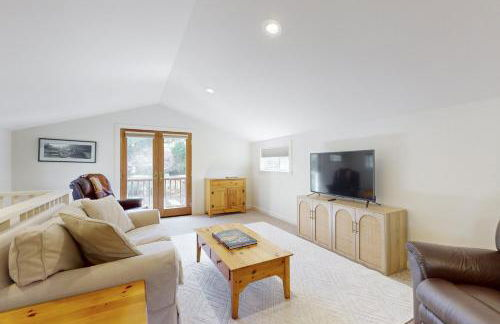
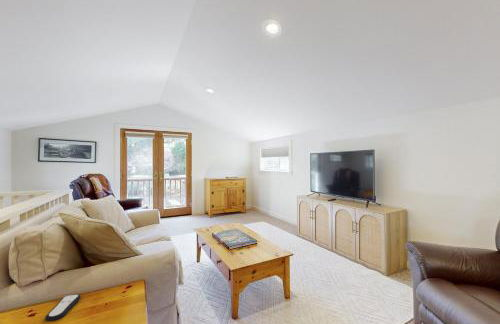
+ remote control [44,293,82,322]
